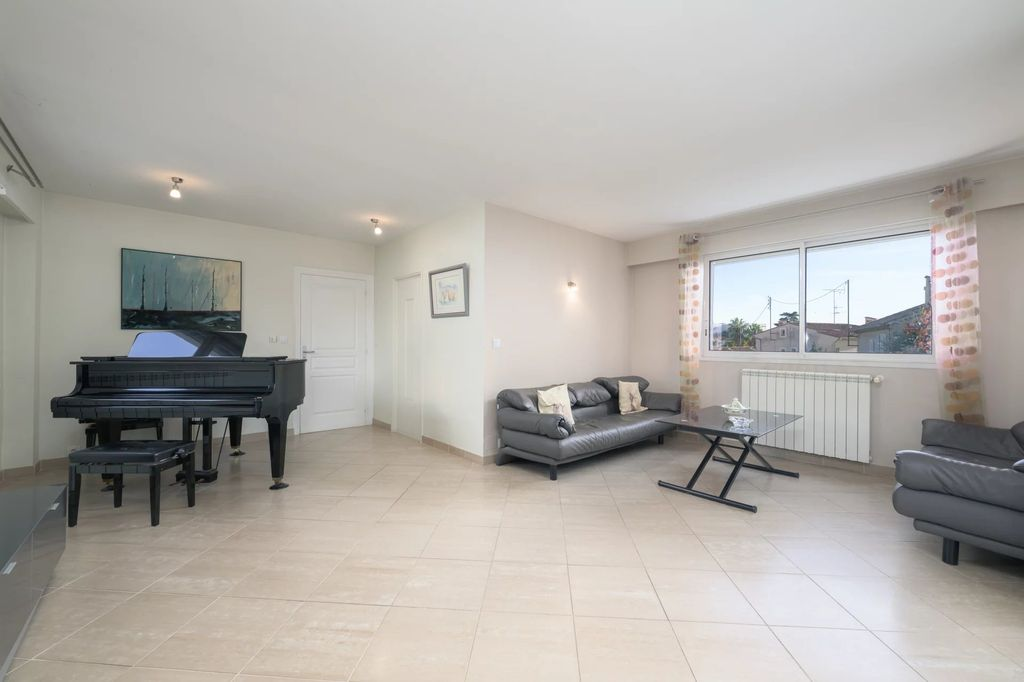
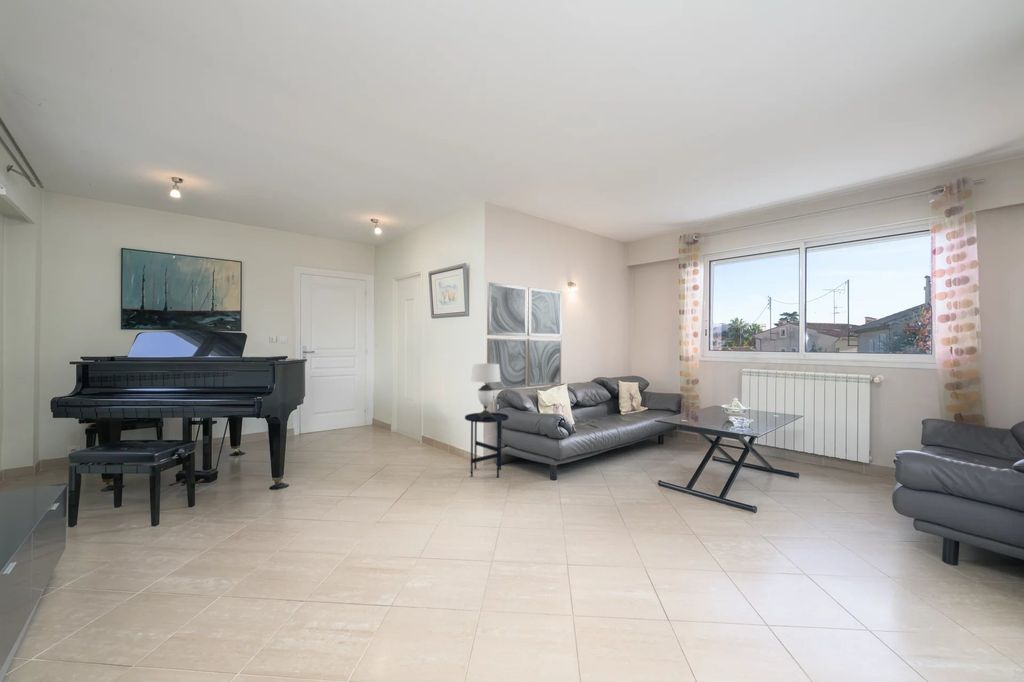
+ table lamp [470,363,501,420]
+ side table [464,411,510,479]
+ wall art [486,281,563,391]
